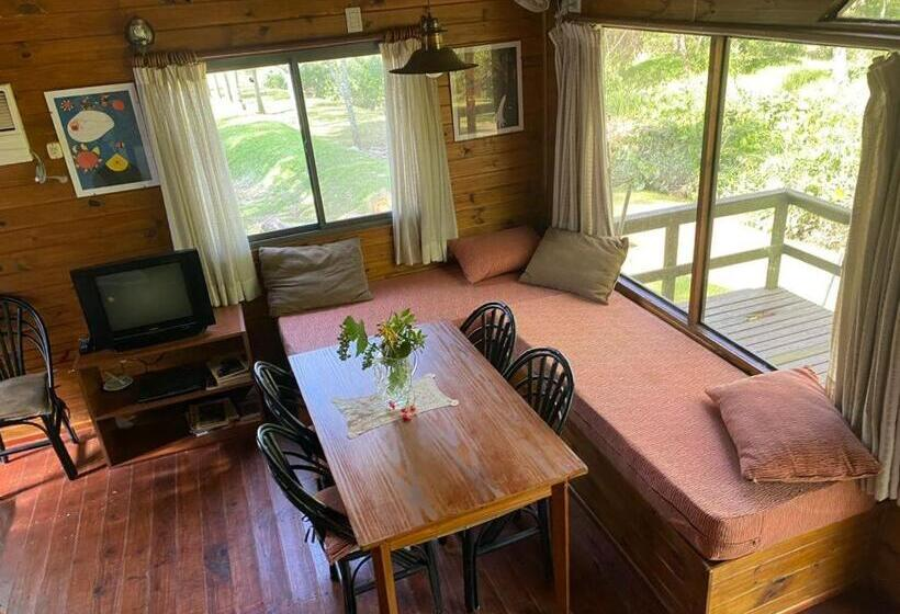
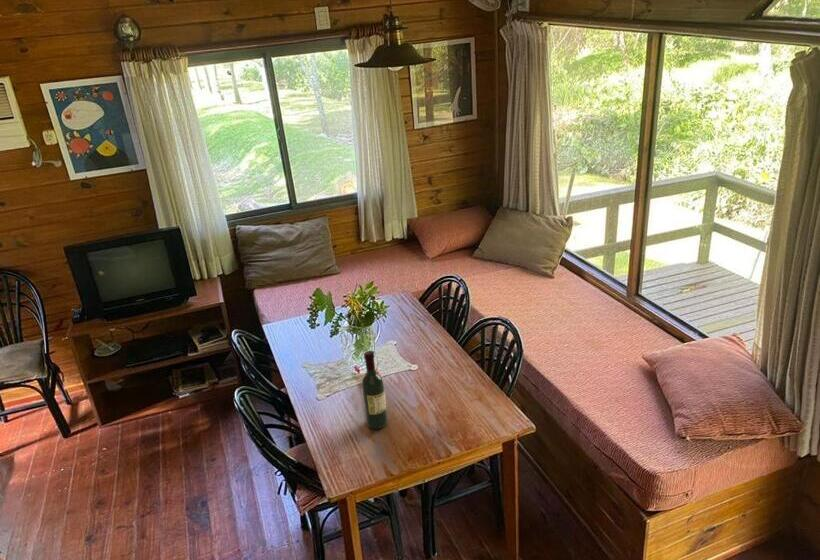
+ wine bottle [361,350,389,430]
